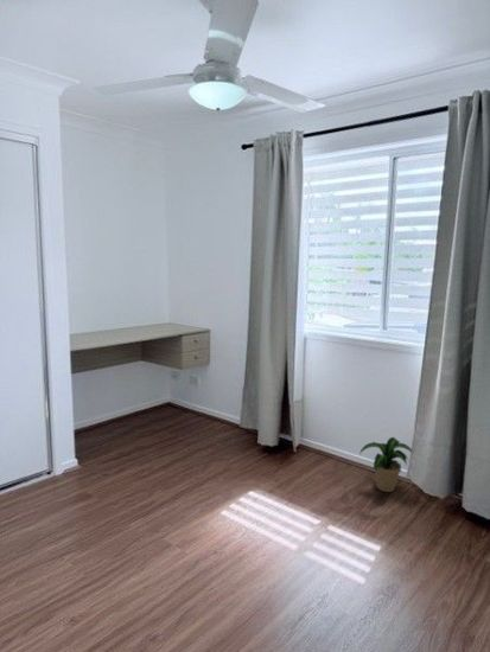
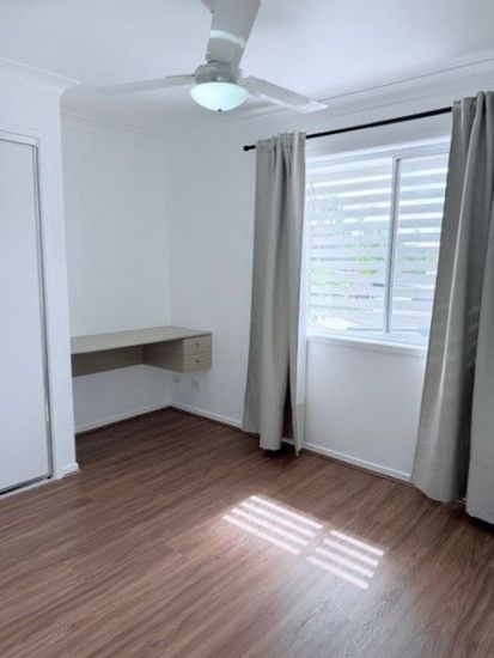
- potted plant [358,436,413,493]
